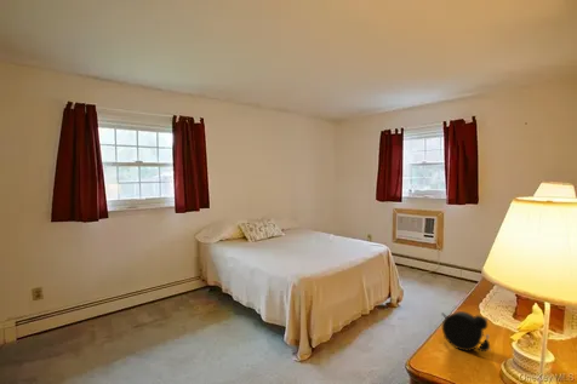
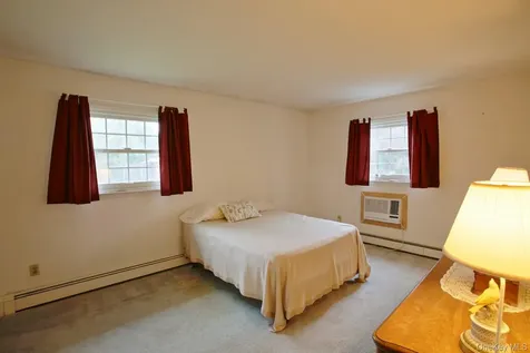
- alarm clock [440,310,492,353]
